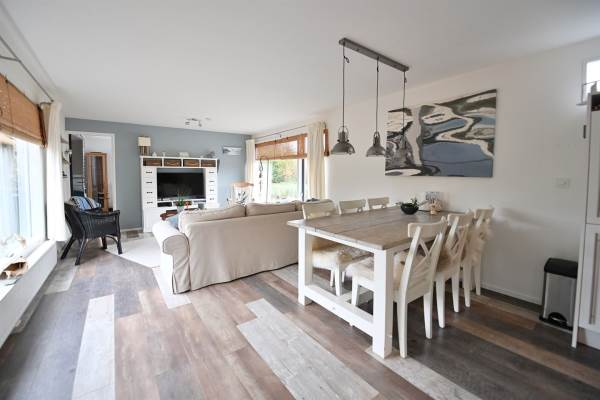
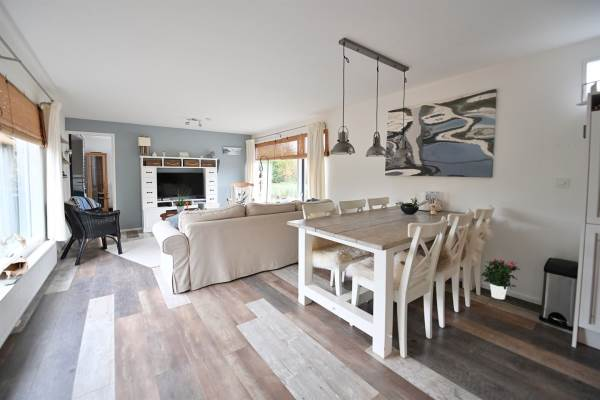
+ potted flower [480,257,522,300]
